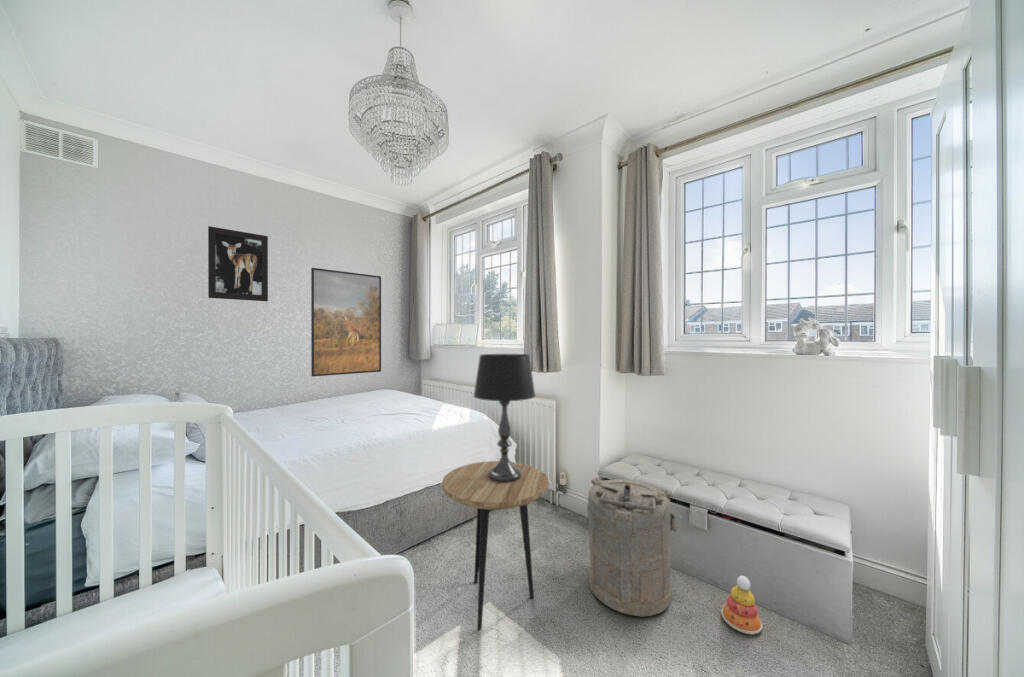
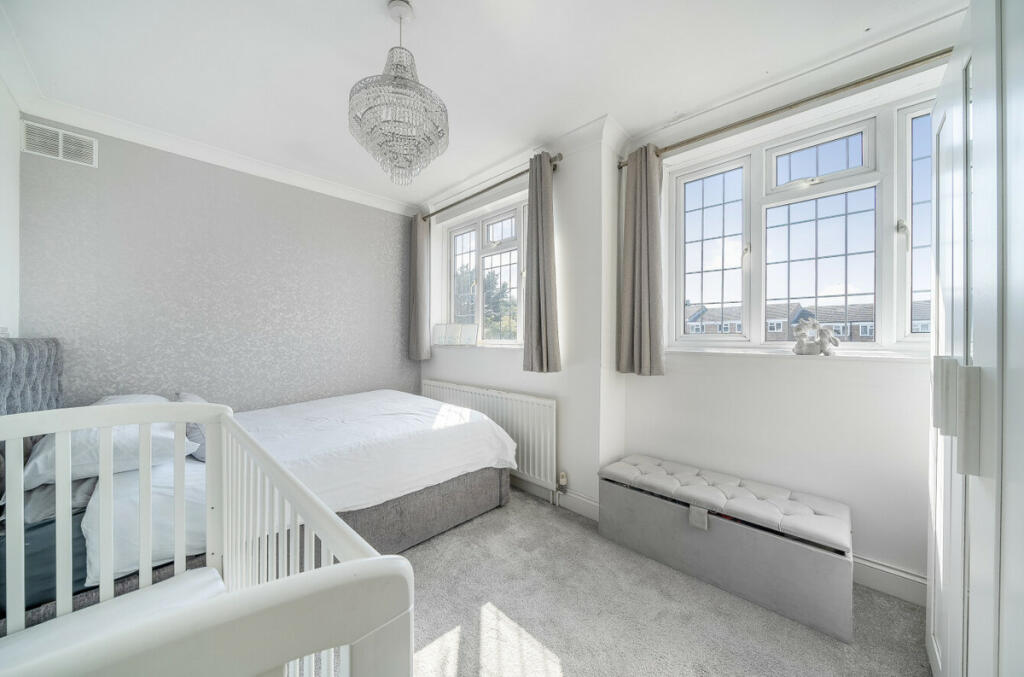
- laundry hamper [586,476,682,617]
- table lamp [472,353,537,483]
- wall art [207,225,269,302]
- stacking toy [720,575,763,635]
- side table [441,460,550,632]
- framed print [310,267,382,377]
